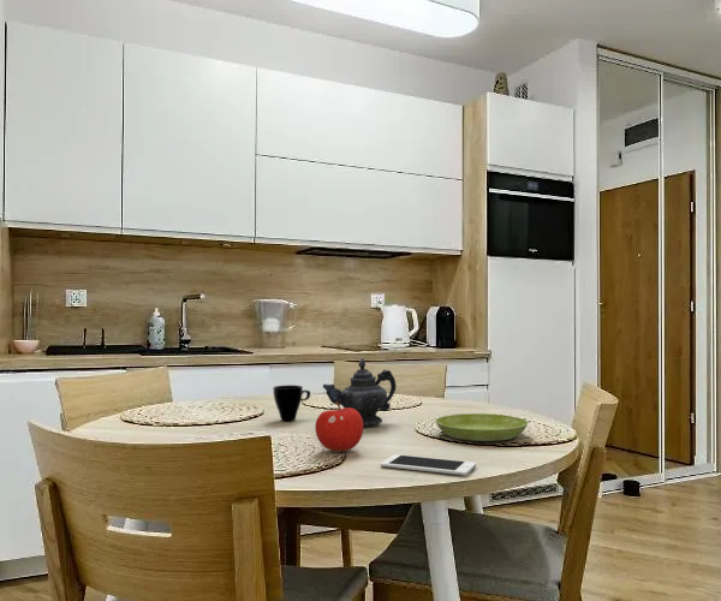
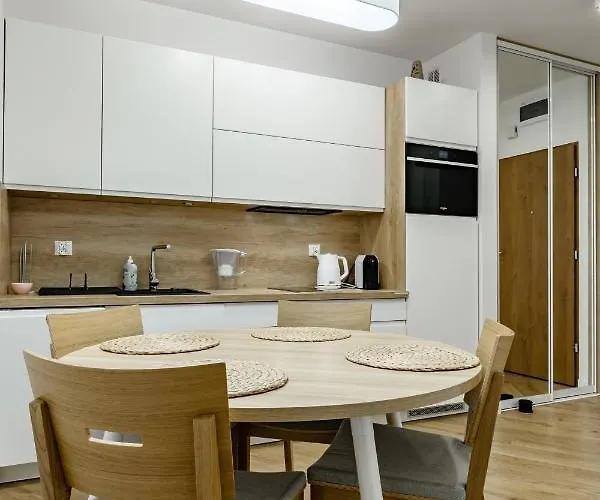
- cup [272,385,311,422]
- fruit [314,401,364,453]
- saucer [434,412,530,442]
- teapot [322,357,398,427]
- cell phone [380,453,477,476]
